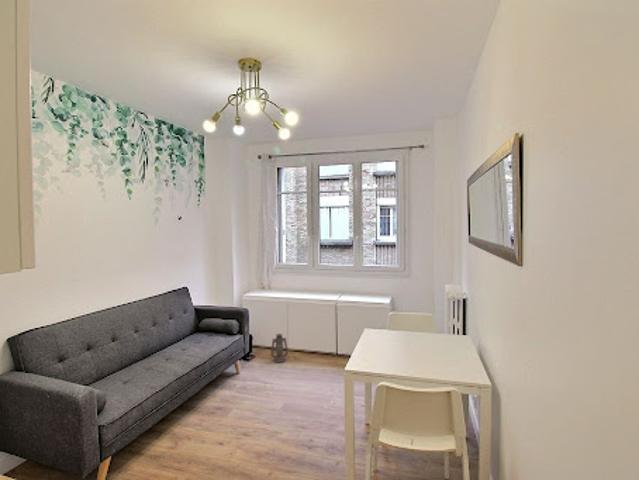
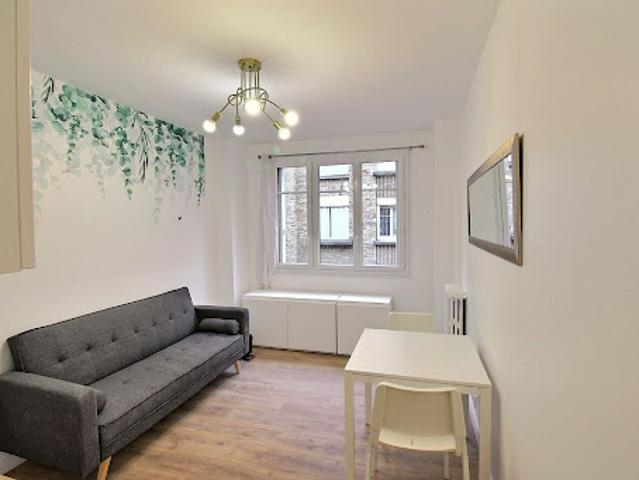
- lantern [270,333,289,364]
